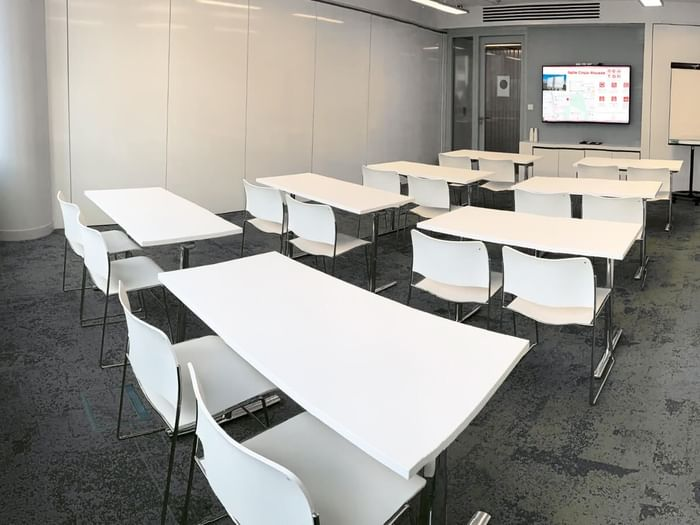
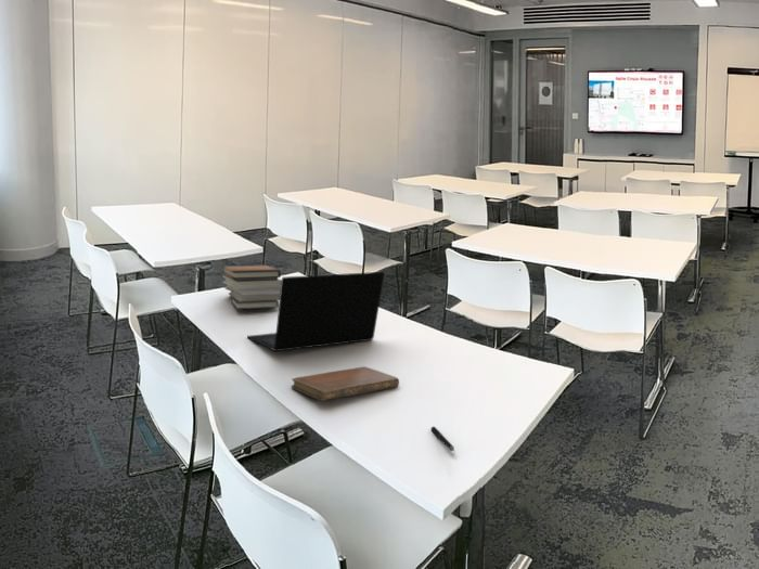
+ notebook [291,365,400,402]
+ laptop [246,271,386,352]
+ book stack [221,263,282,310]
+ pen [430,426,455,452]
